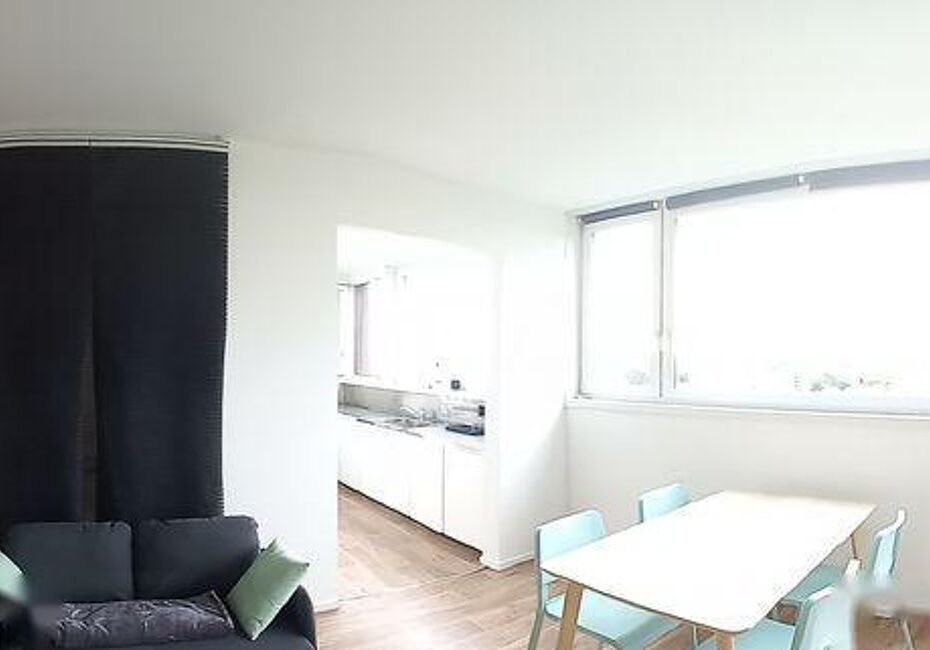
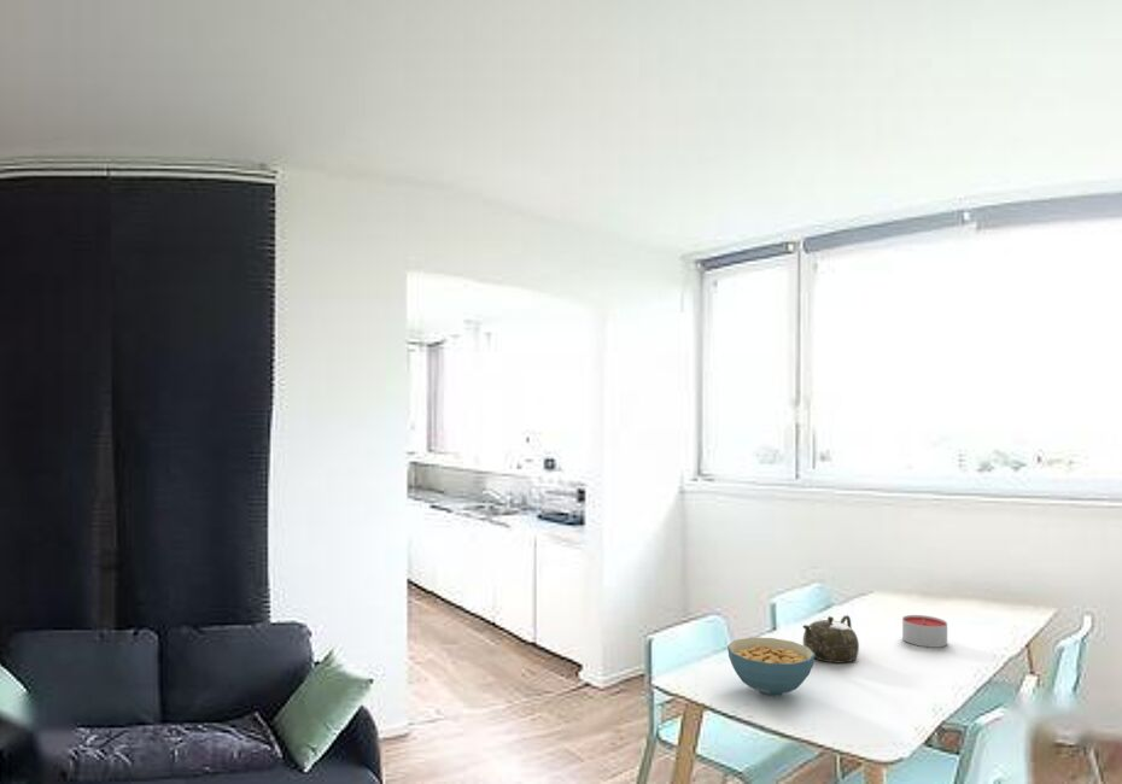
+ teapot [802,614,860,663]
+ cereal bowl [726,637,816,697]
+ candle [901,614,948,649]
